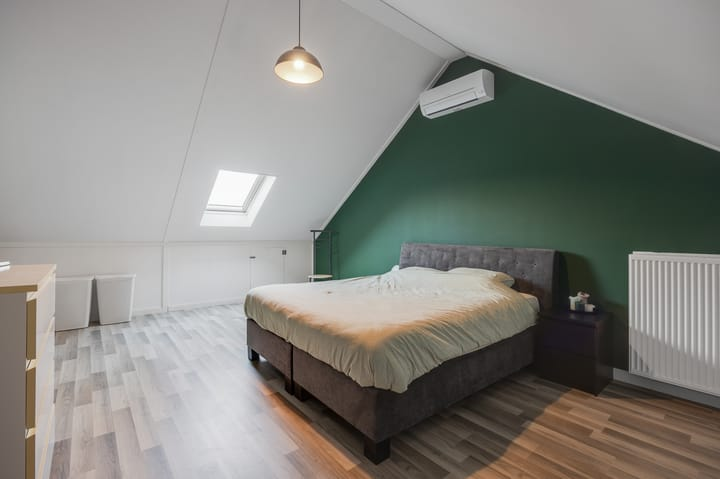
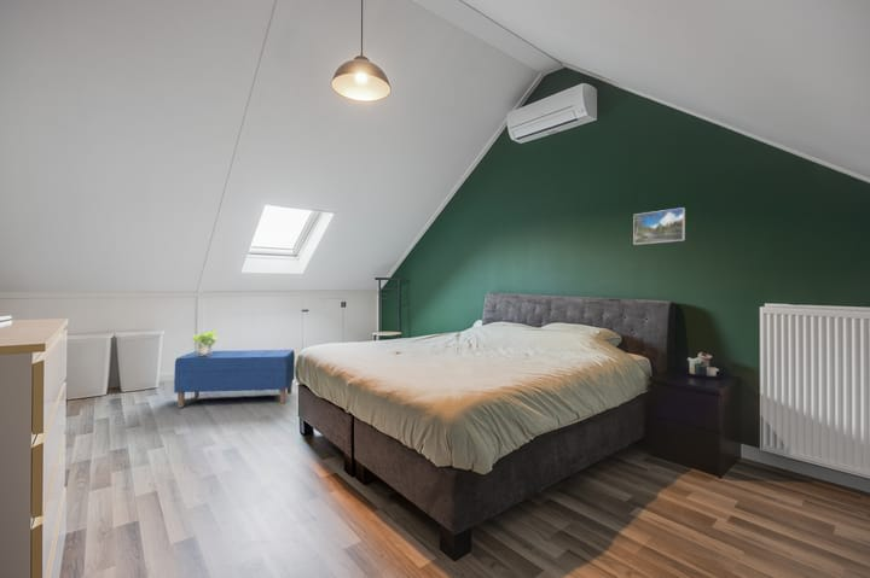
+ potted plant [191,328,219,356]
+ bench [173,349,296,409]
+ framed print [632,206,686,246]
